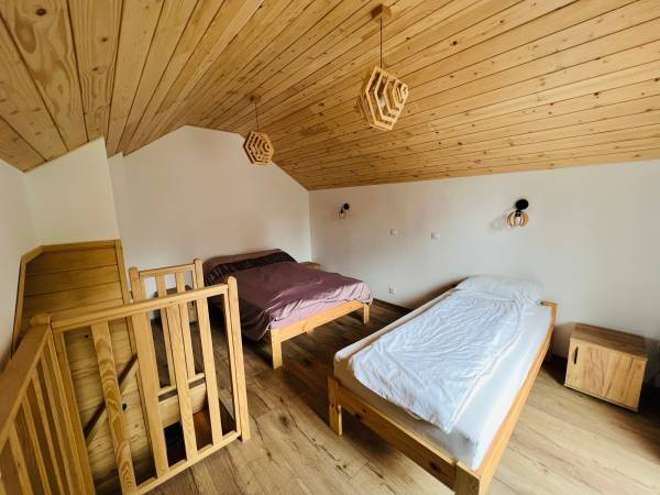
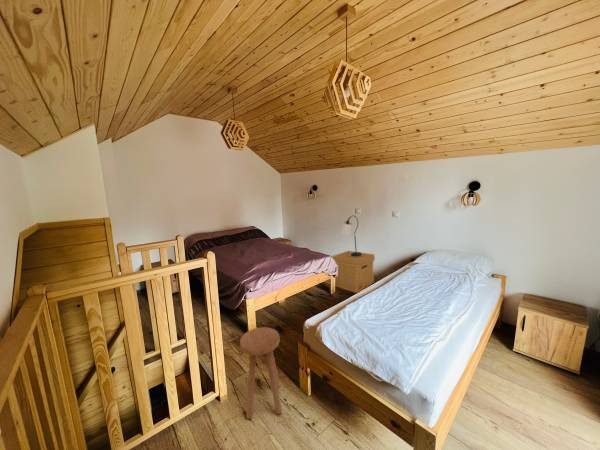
+ lamp [338,215,363,256]
+ stool [239,326,283,420]
+ cardboard box [330,250,376,294]
